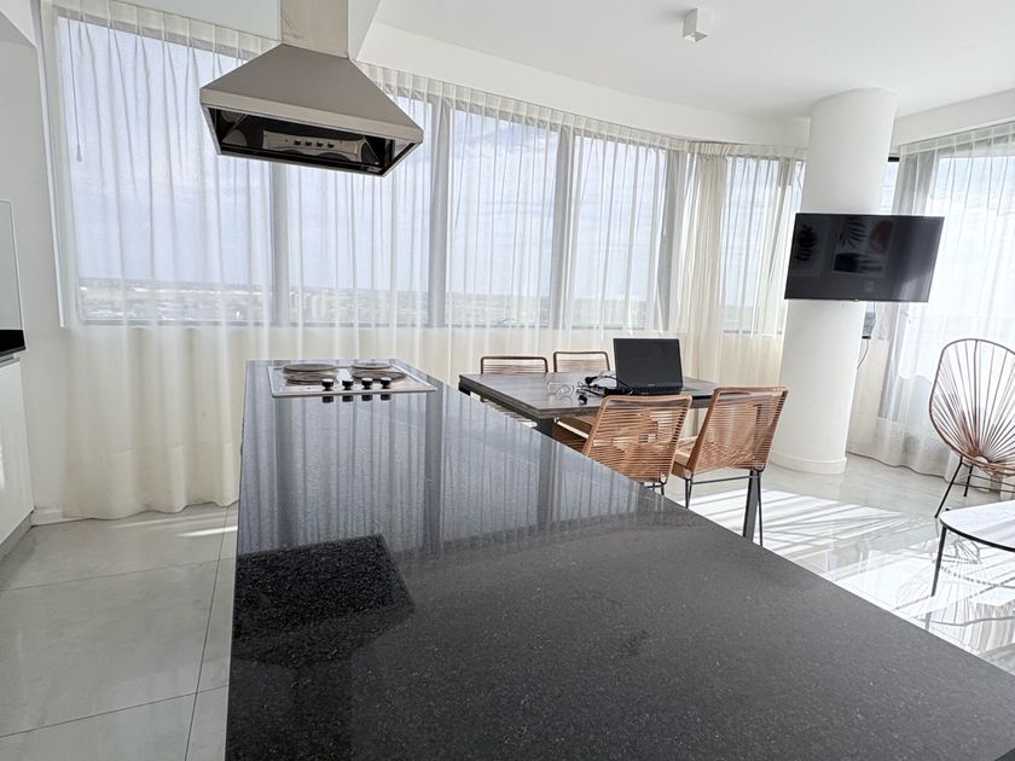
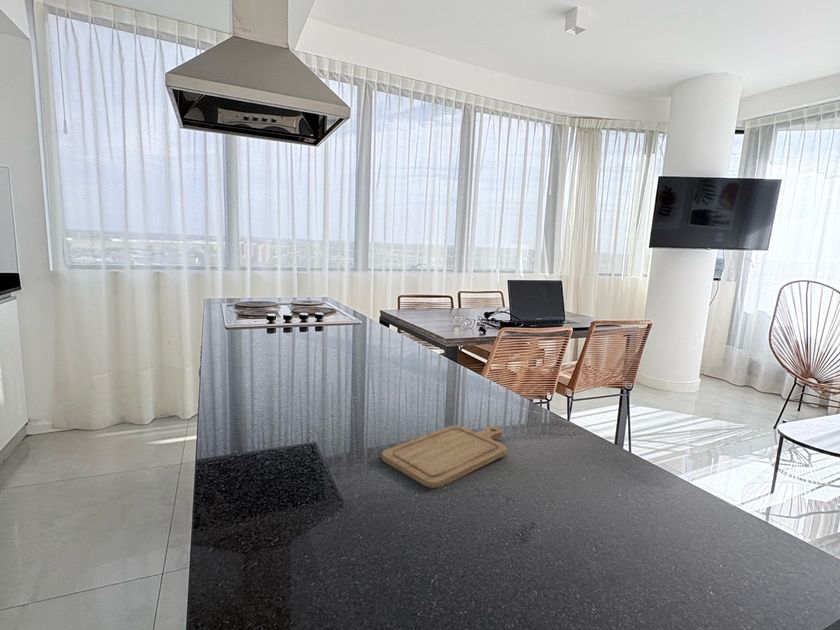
+ chopping board [381,424,508,489]
